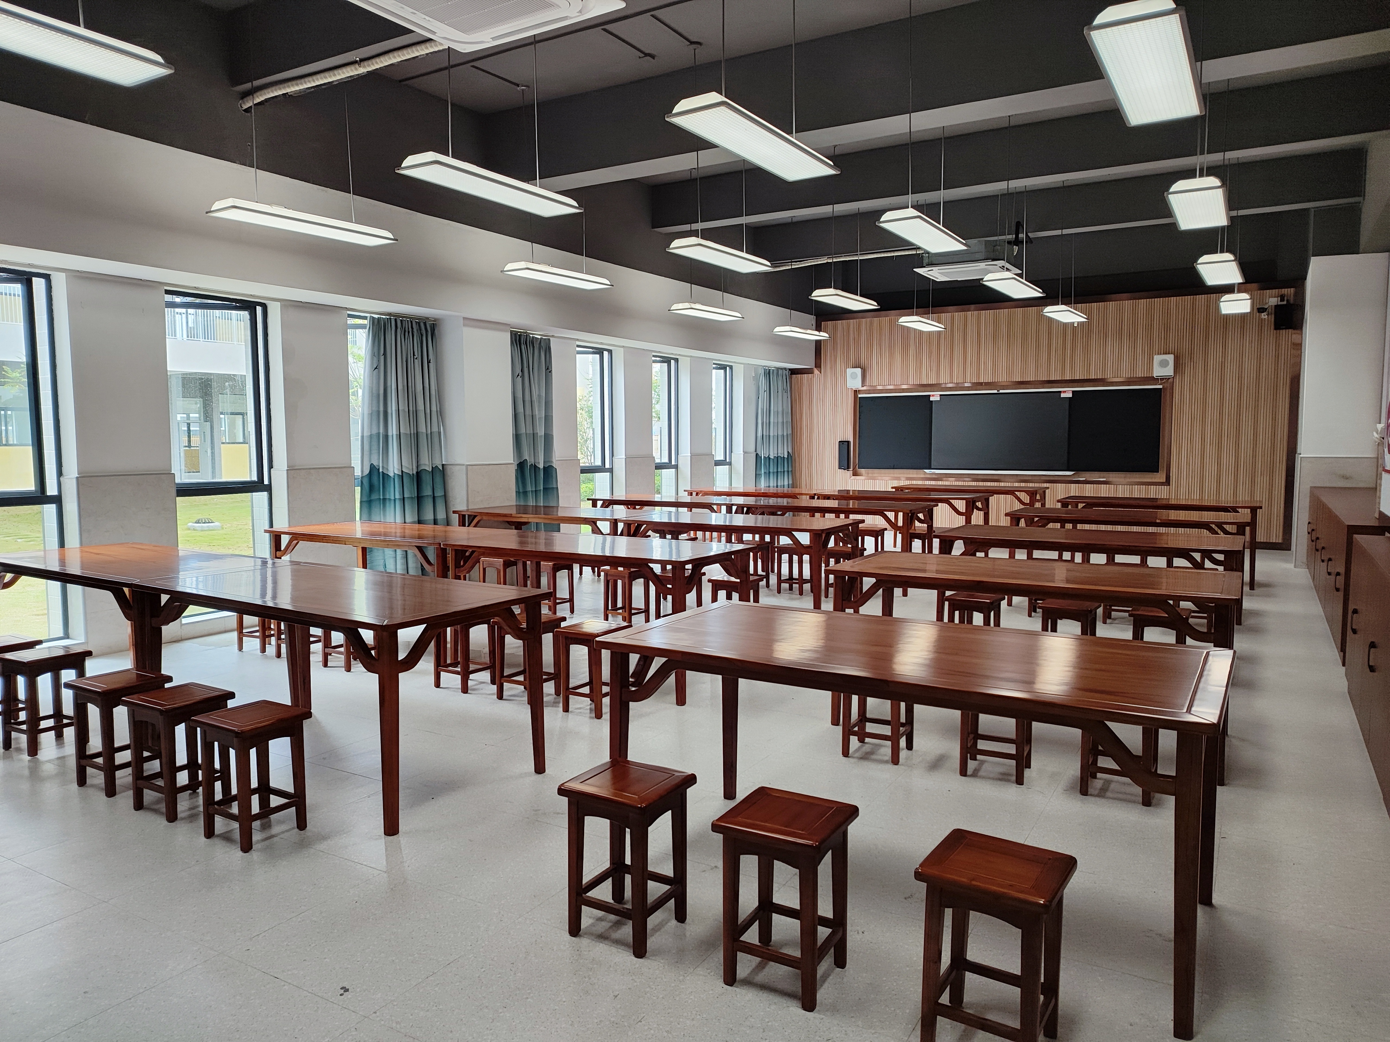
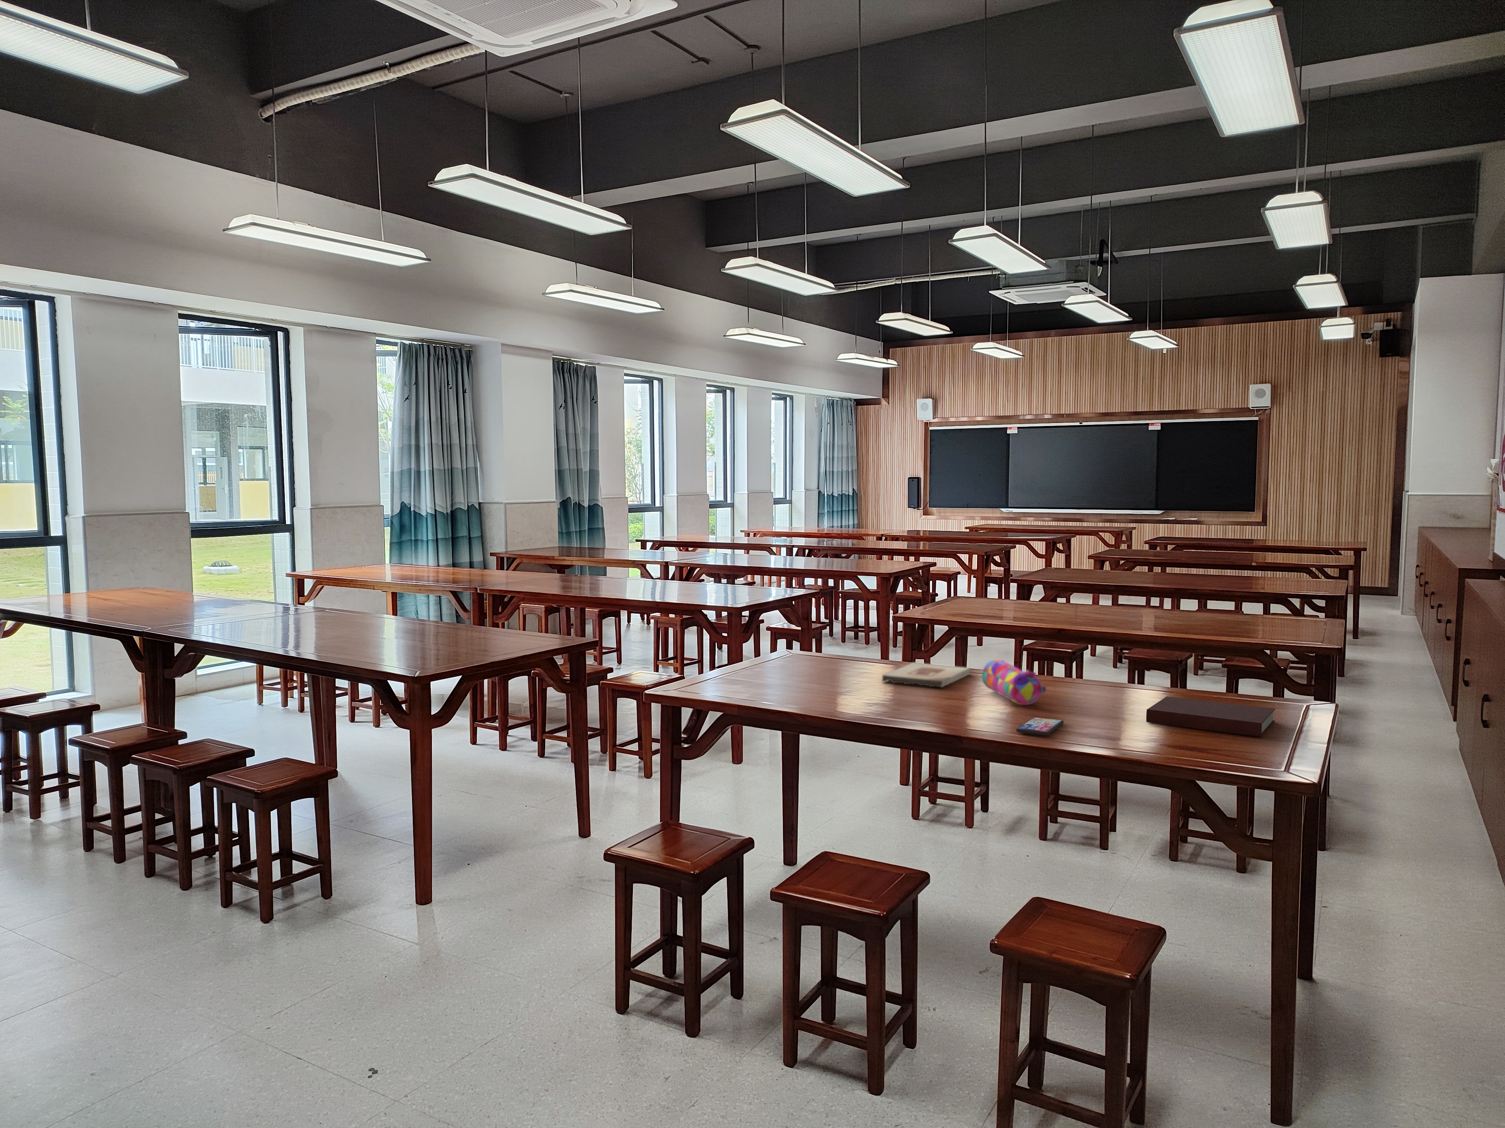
+ smartphone [1016,717,1064,736]
+ wooden plaque [882,662,971,687]
+ notebook [1146,696,1275,737]
+ pencil case [981,660,1046,705]
